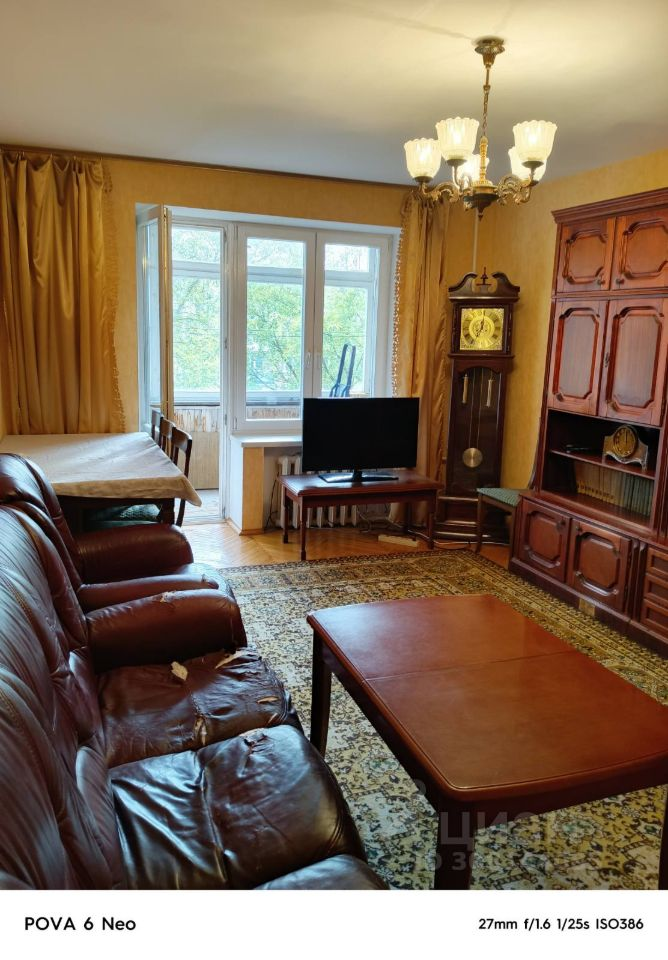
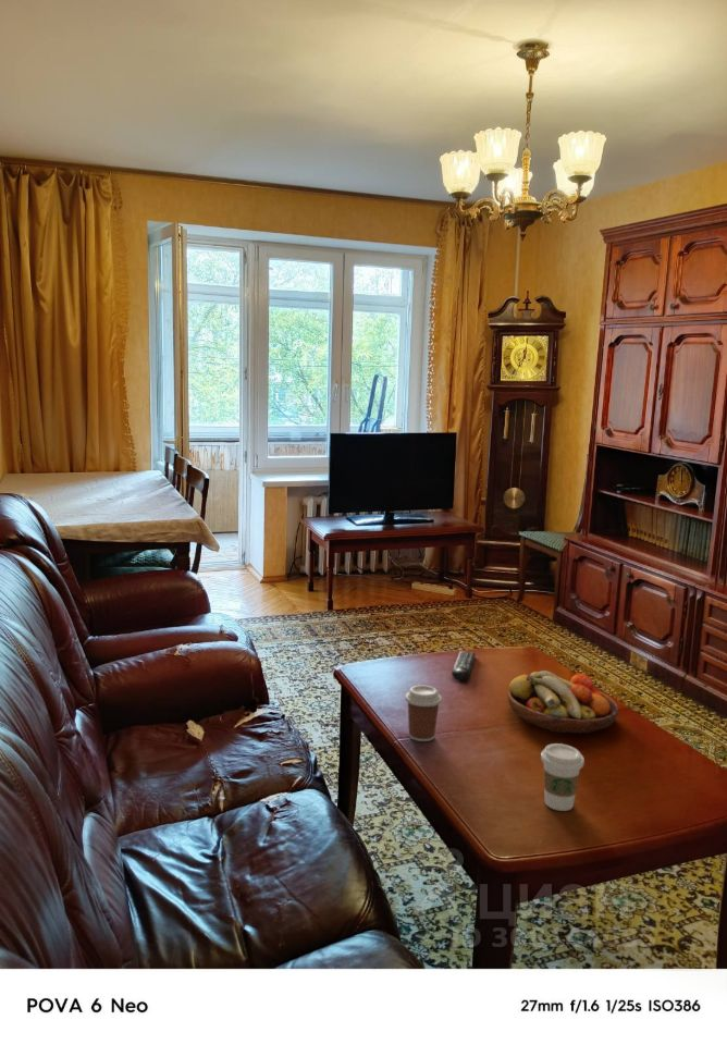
+ coffee cup [540,742,586,812]
+ remote control [452,650,477,681]
+ coffee cup [404,684,443,742]
+ fruit bowl [506,669,619,735]
